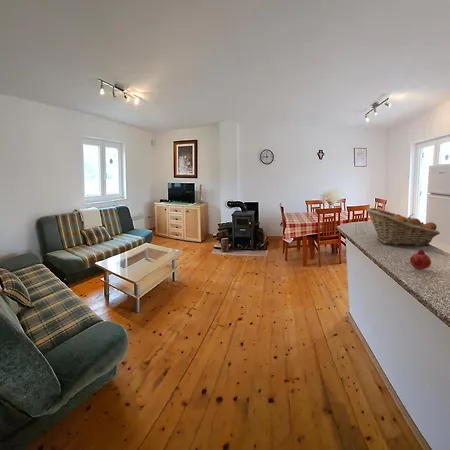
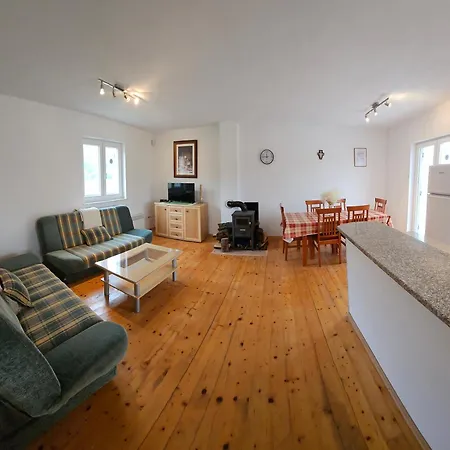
- fruit basket [365,207,441,247]
- fruit [409,249,432,271]
